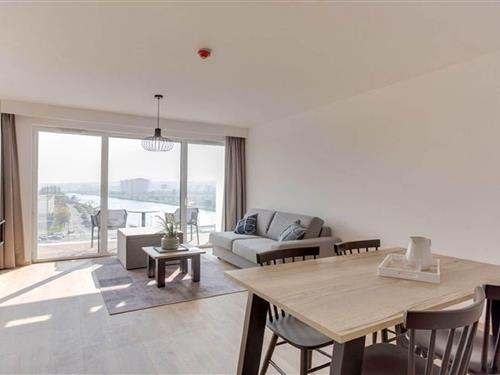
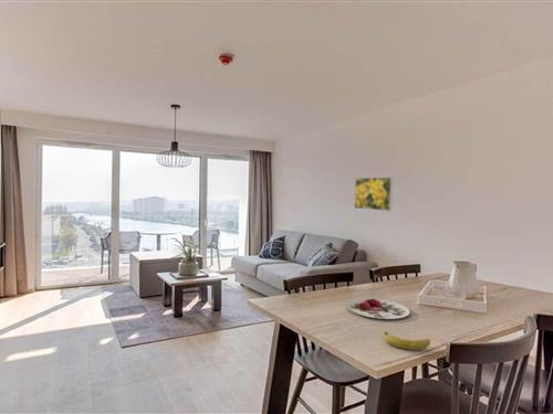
+ fruit [384,331,431,351]
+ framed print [354,176,394,212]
+ plate [346,298,410,320]
